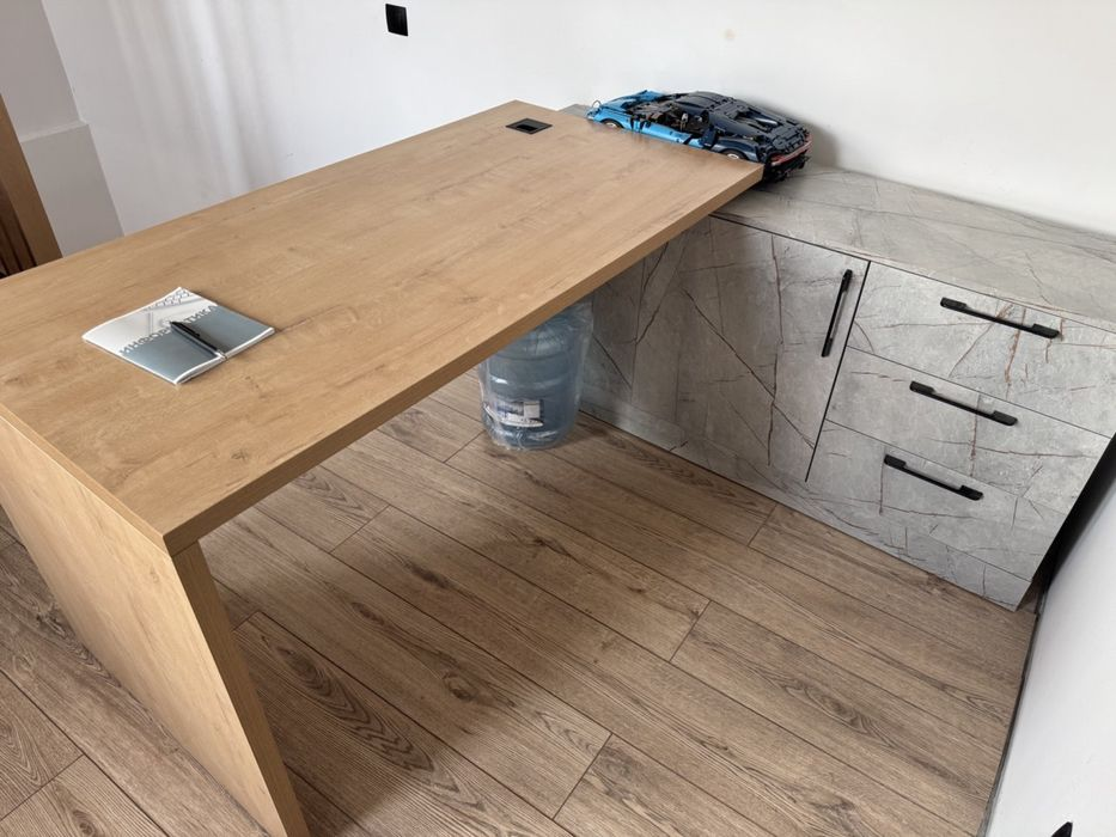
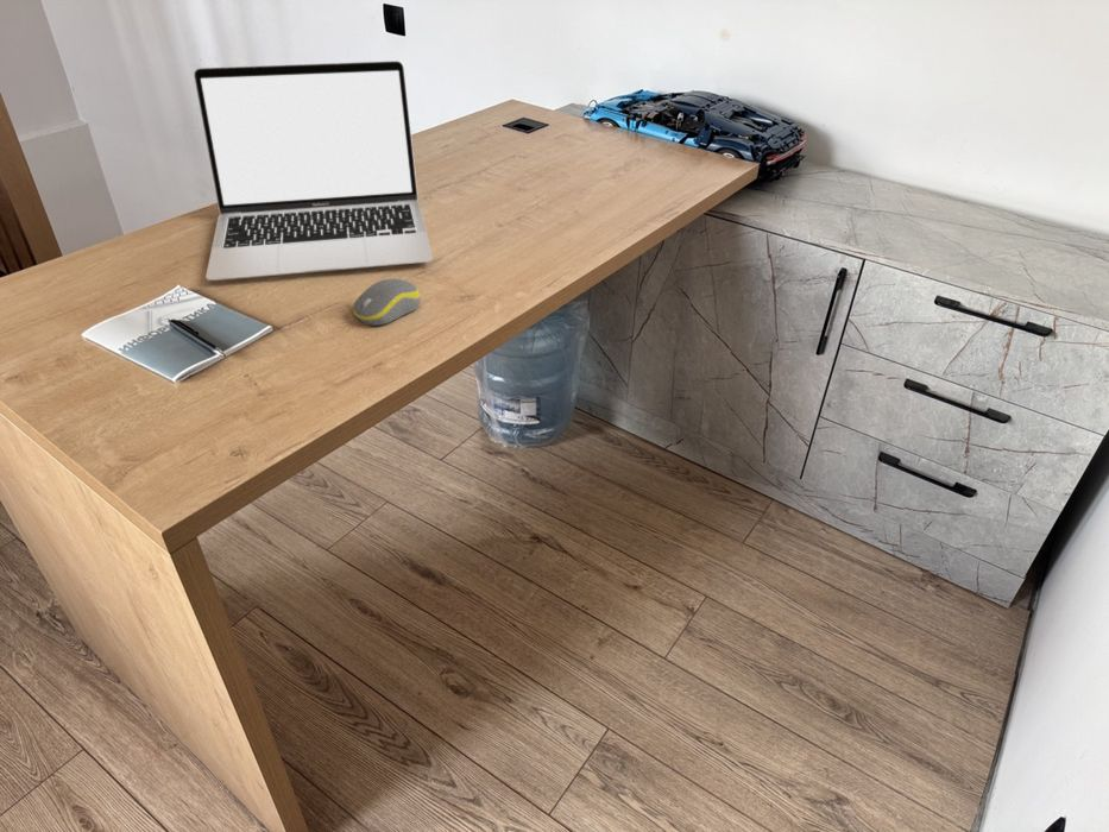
+ computer mouse [352,277,422,327]
+ laptop [193,59,434,282]
